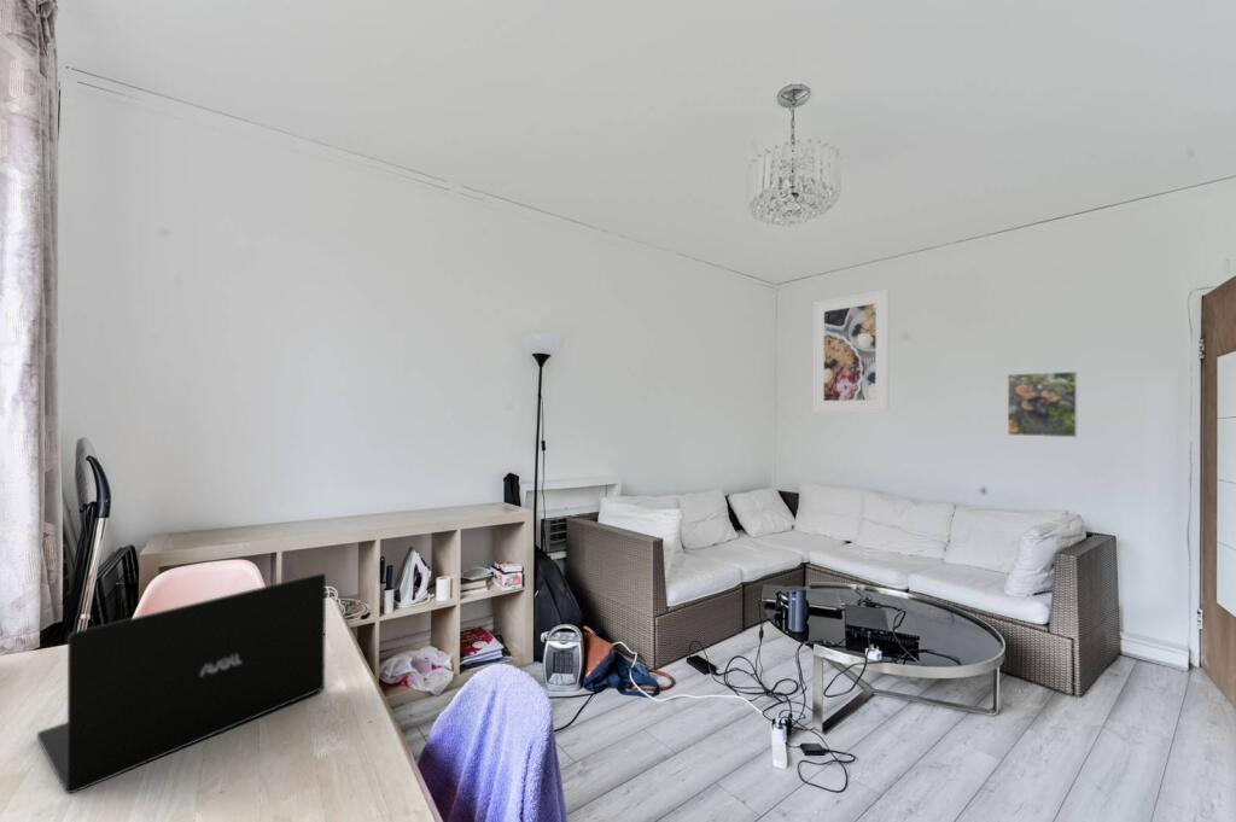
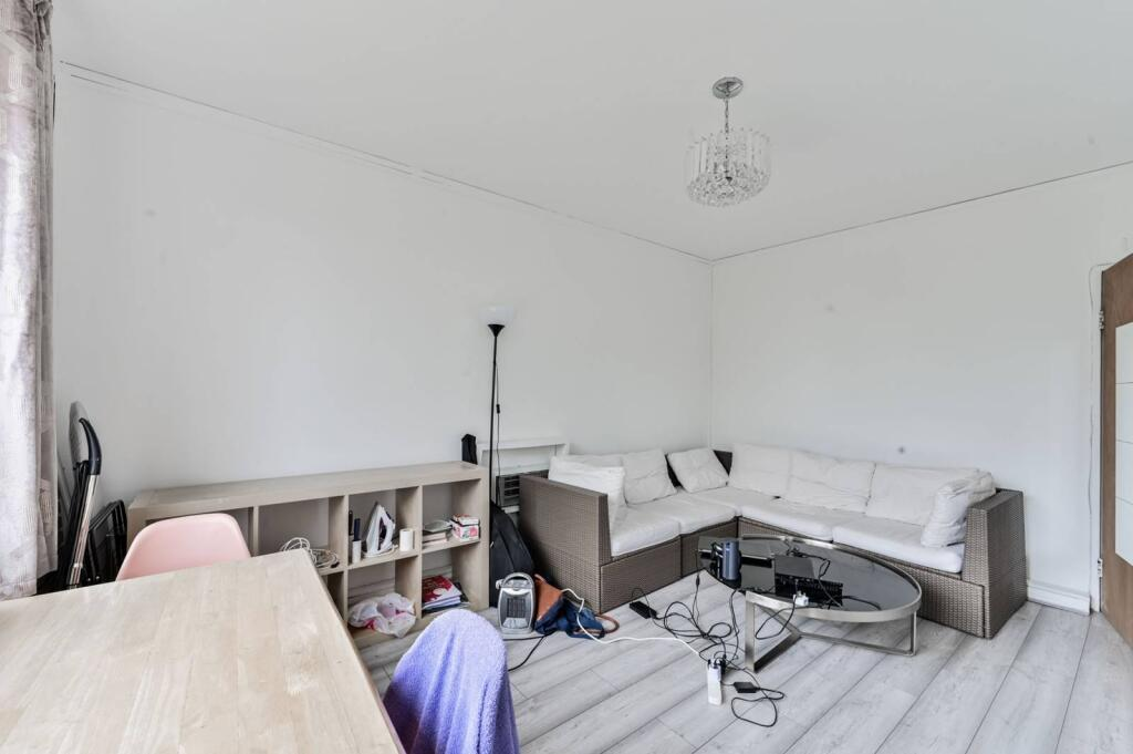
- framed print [1007,371,1079,438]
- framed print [812,288,891,413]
- laptop [36,572,327,794]
